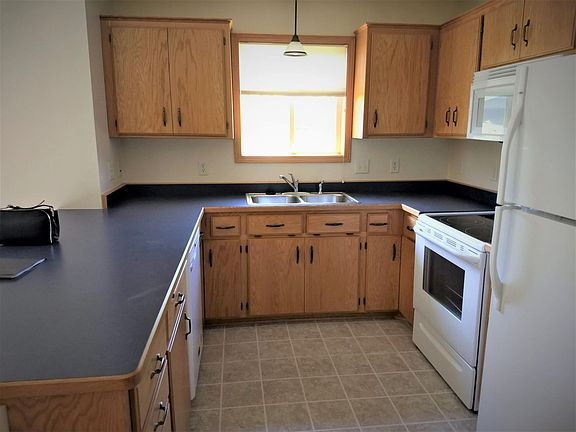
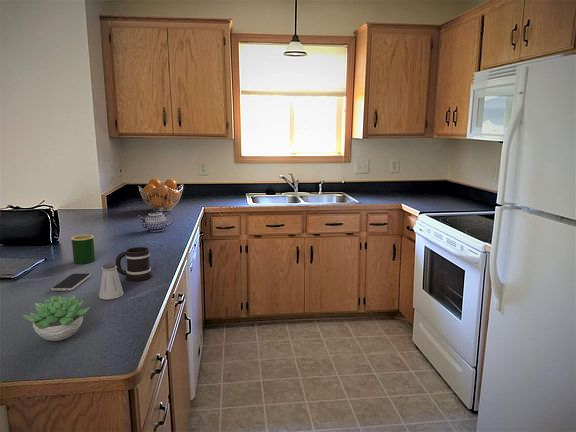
+ mug [70,234,96,265]
+ teapot [136,210,175,233]
+ saltshaker [98,262,125,300]
+ mug [115,246,153,282]
+ fruit basket [138,177,184,212]
+ succulent plant [22,294,91,342]
+ smartphone [51,272,92,292]
